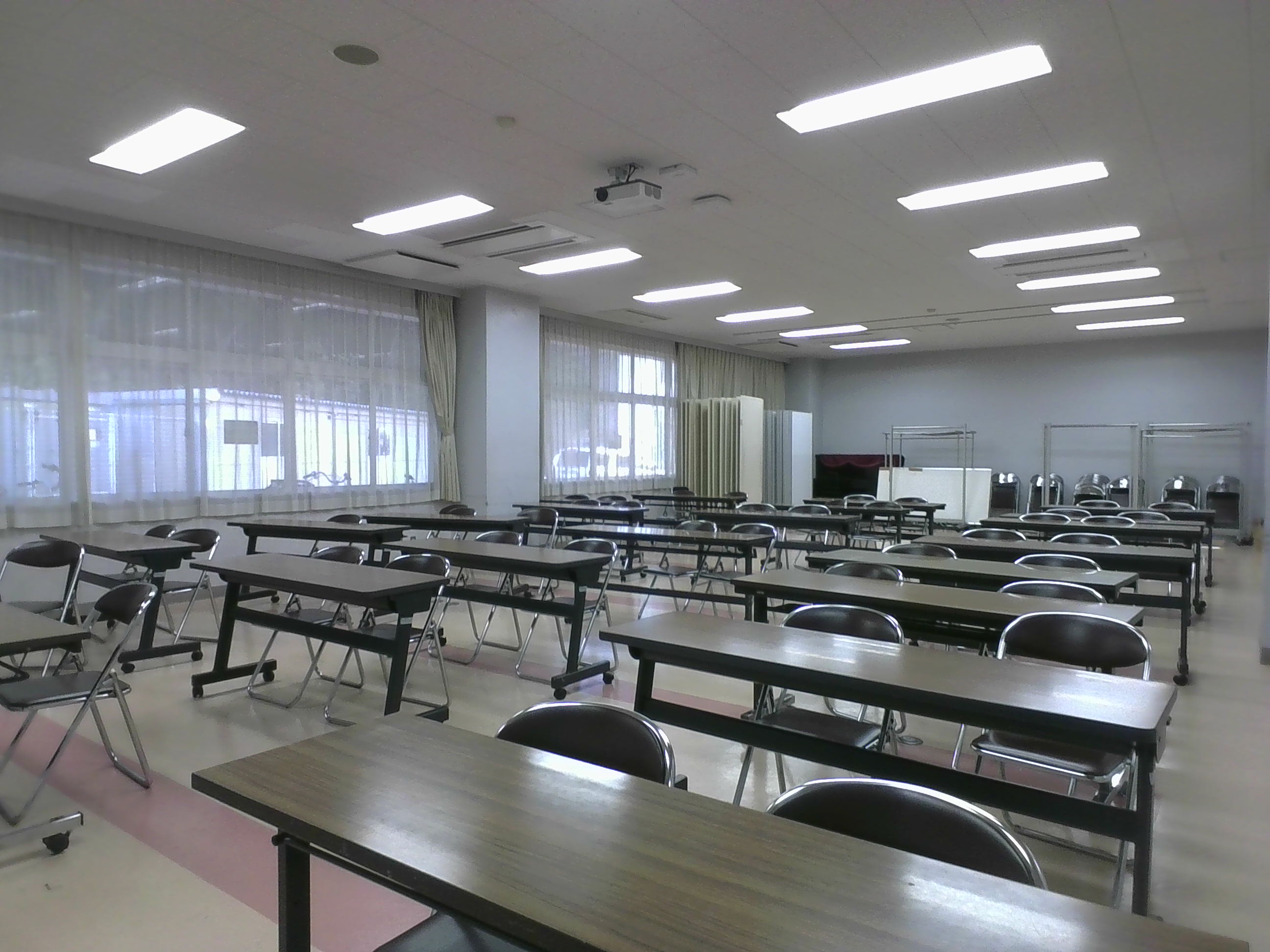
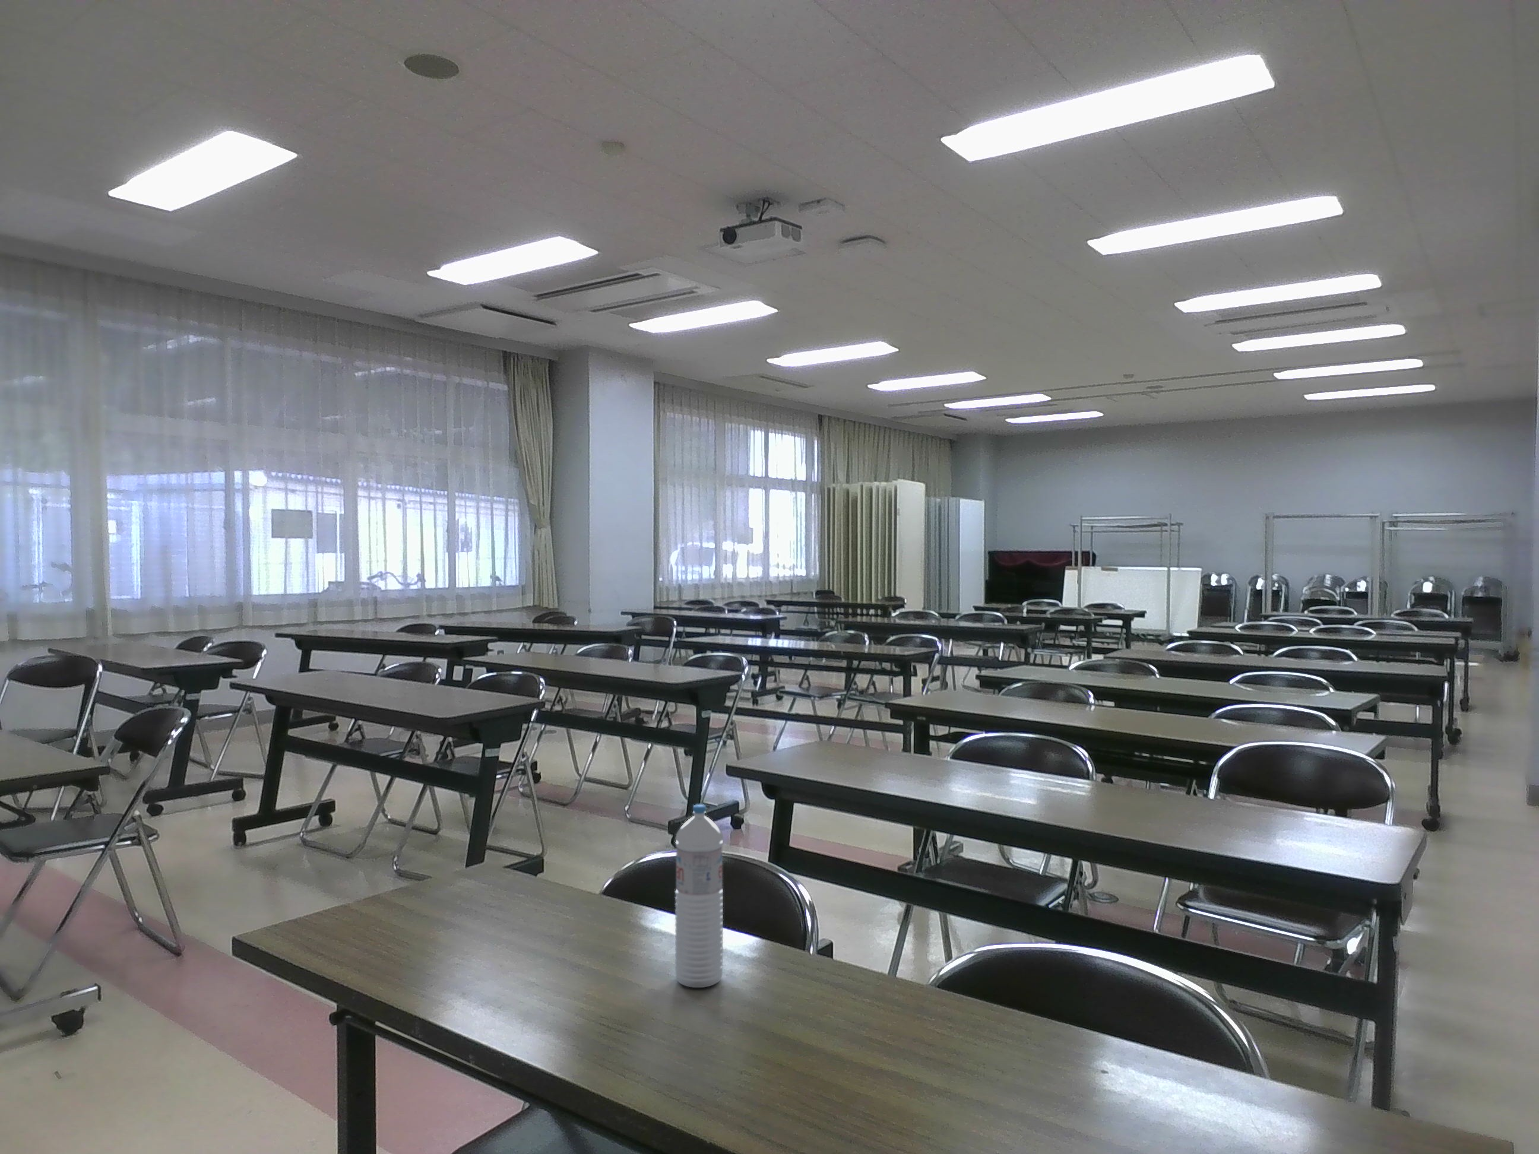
+ water bottle [675,804,723,988]
